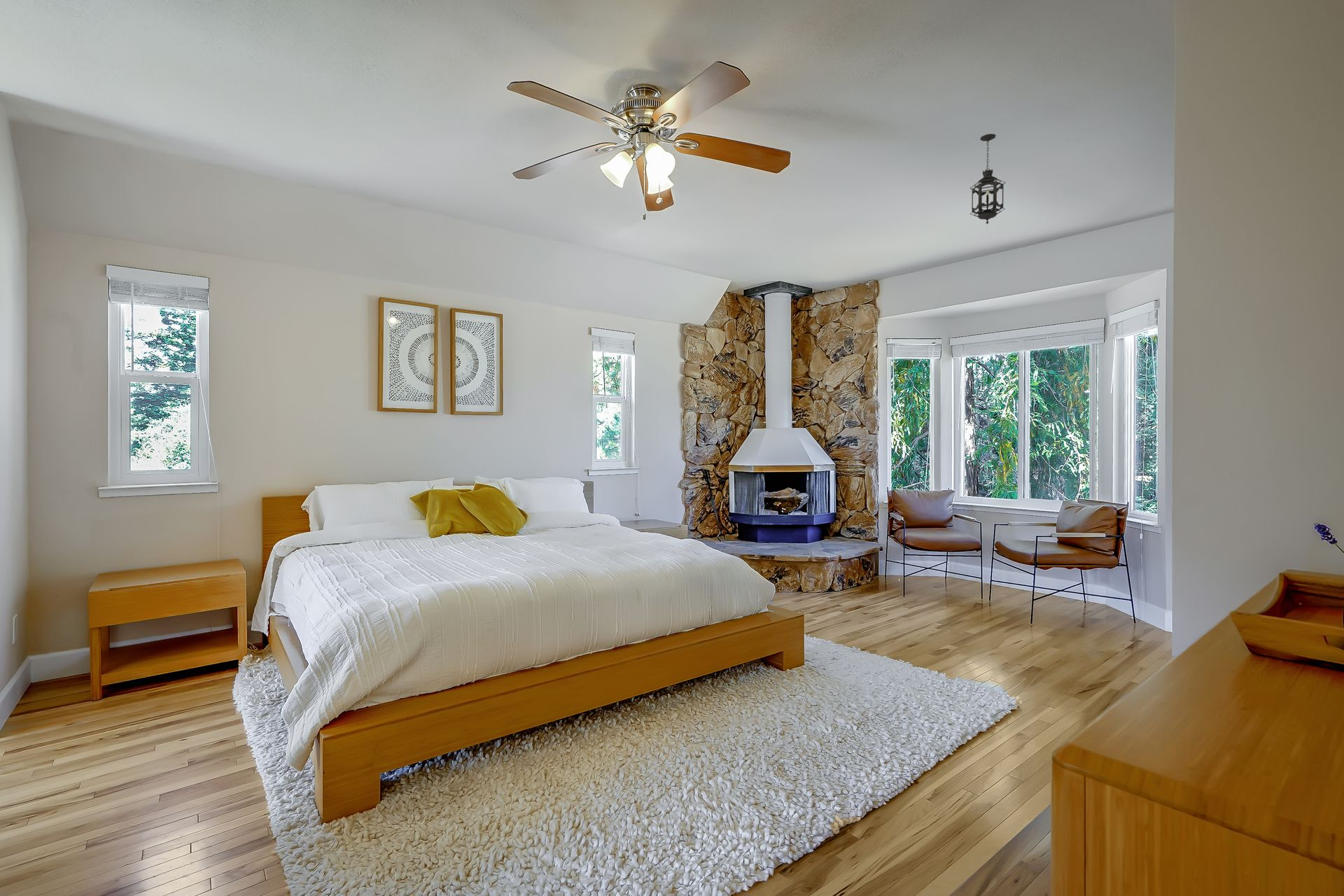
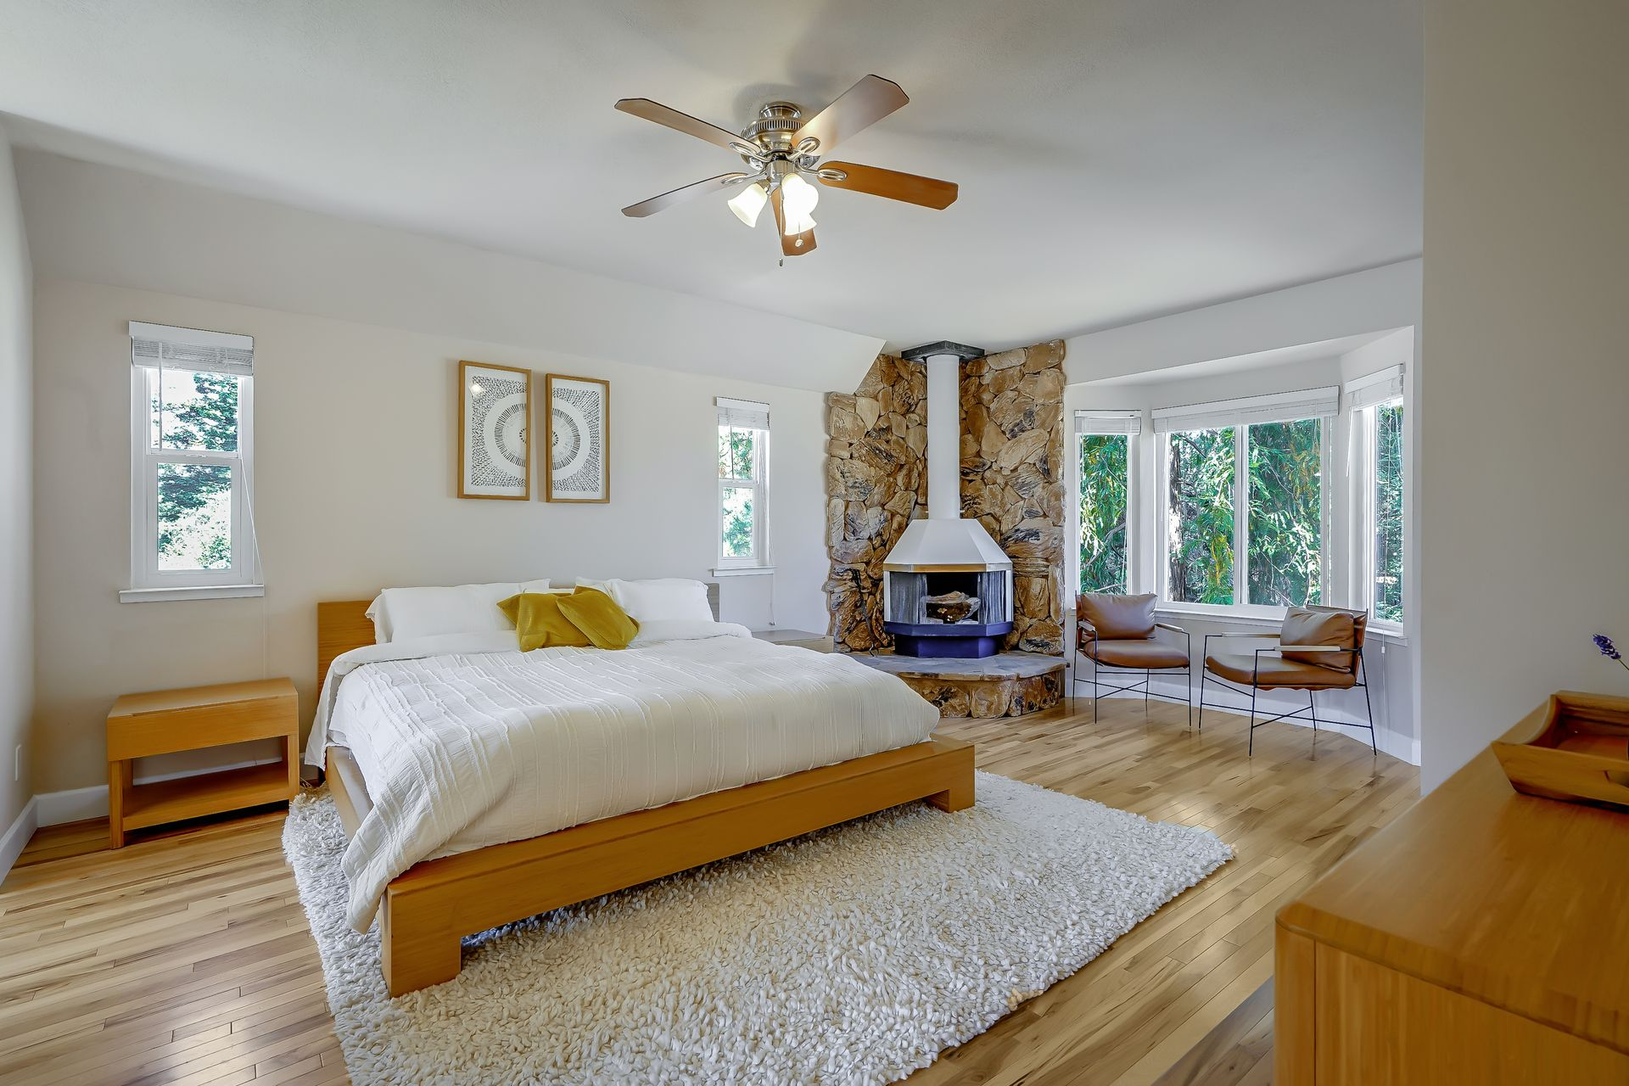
- hanging lantern [970,133,1006,225]
